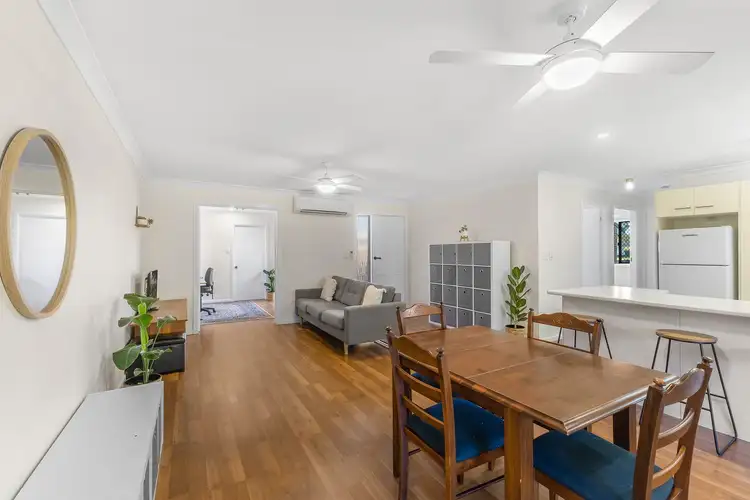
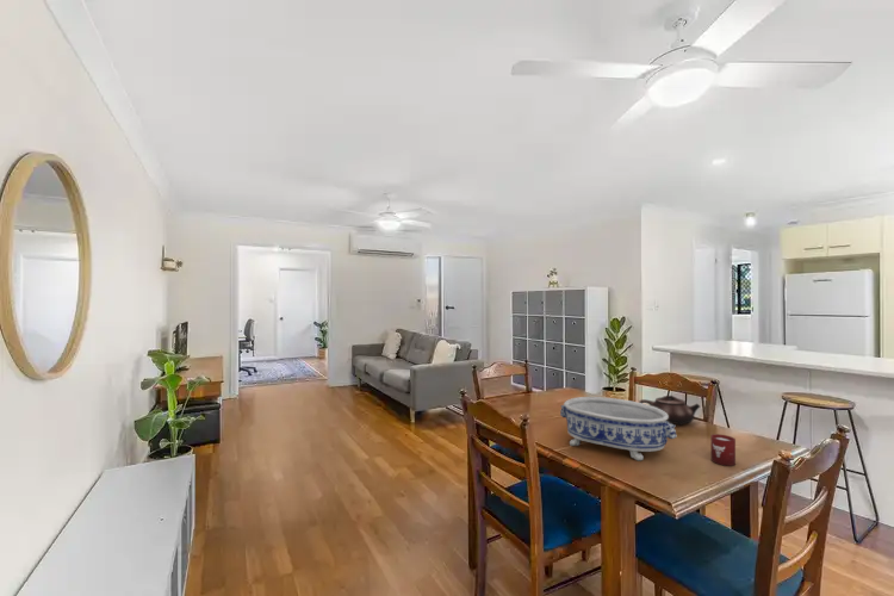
+ cup [710,433,737,467]
+ decorative bowl [559,396,678,461]
+ teapot [638,395,701,426]
